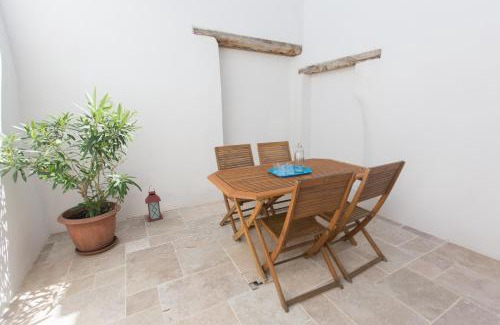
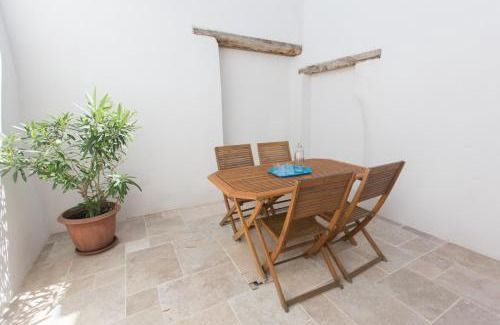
- lantern [144,186,164,223]
